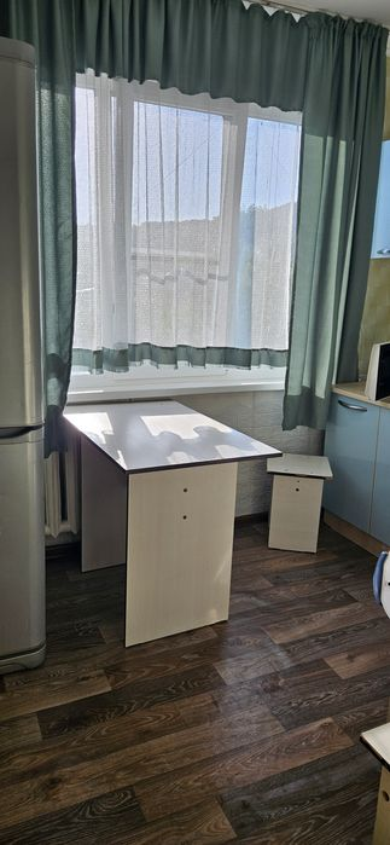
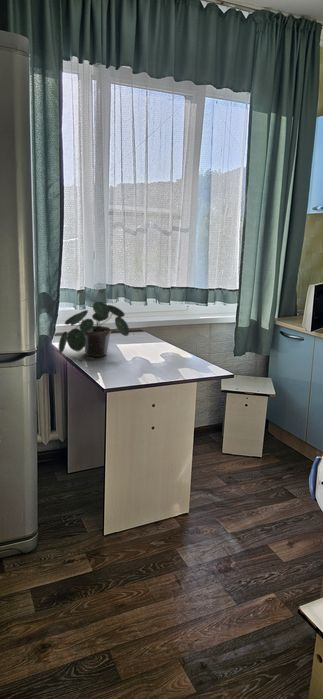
+ potted plant [58,298,130,358]
